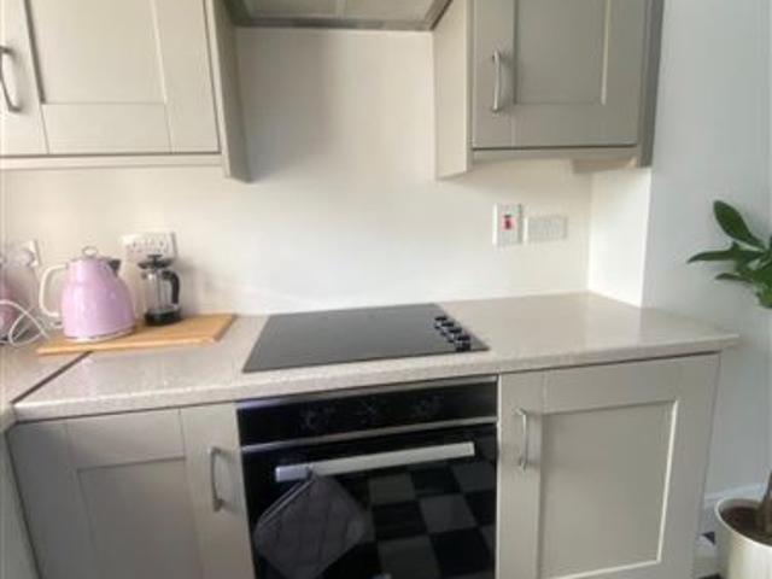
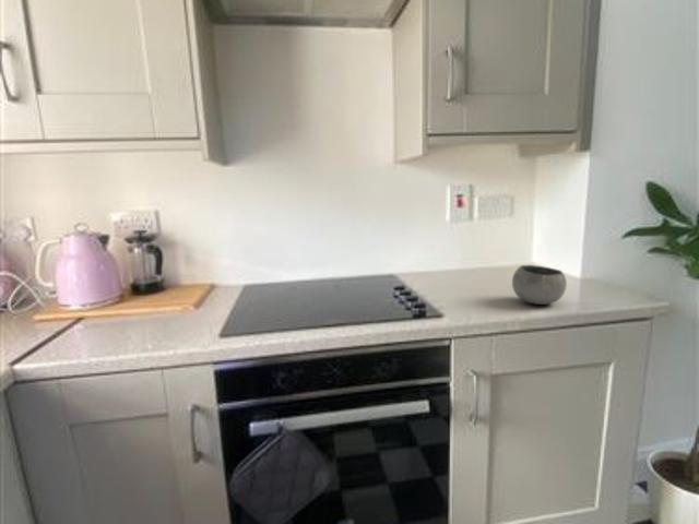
+ bowl [511,264,568,306]
